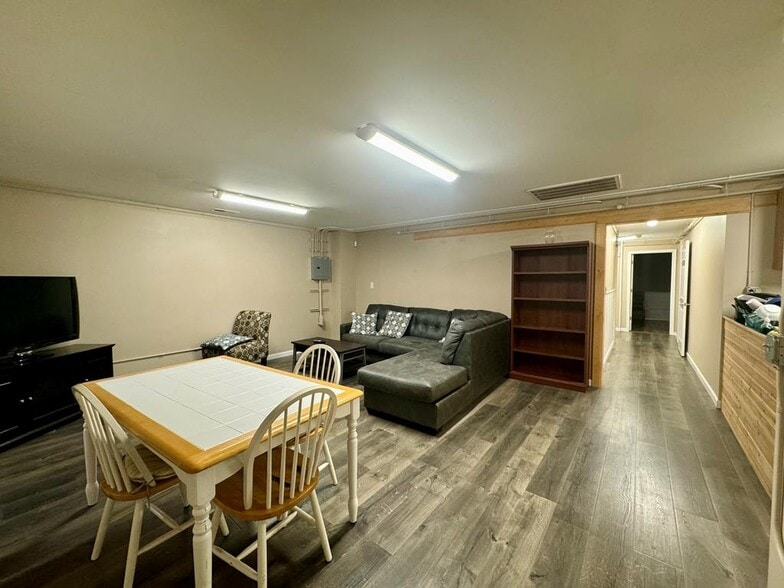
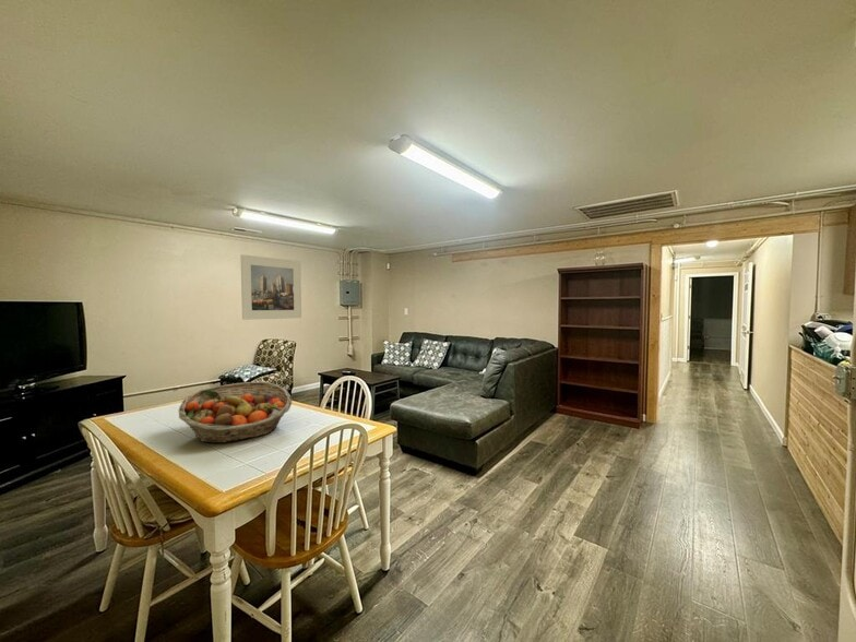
+ fruit basket [178,381,293,444]
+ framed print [239,253,302,321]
